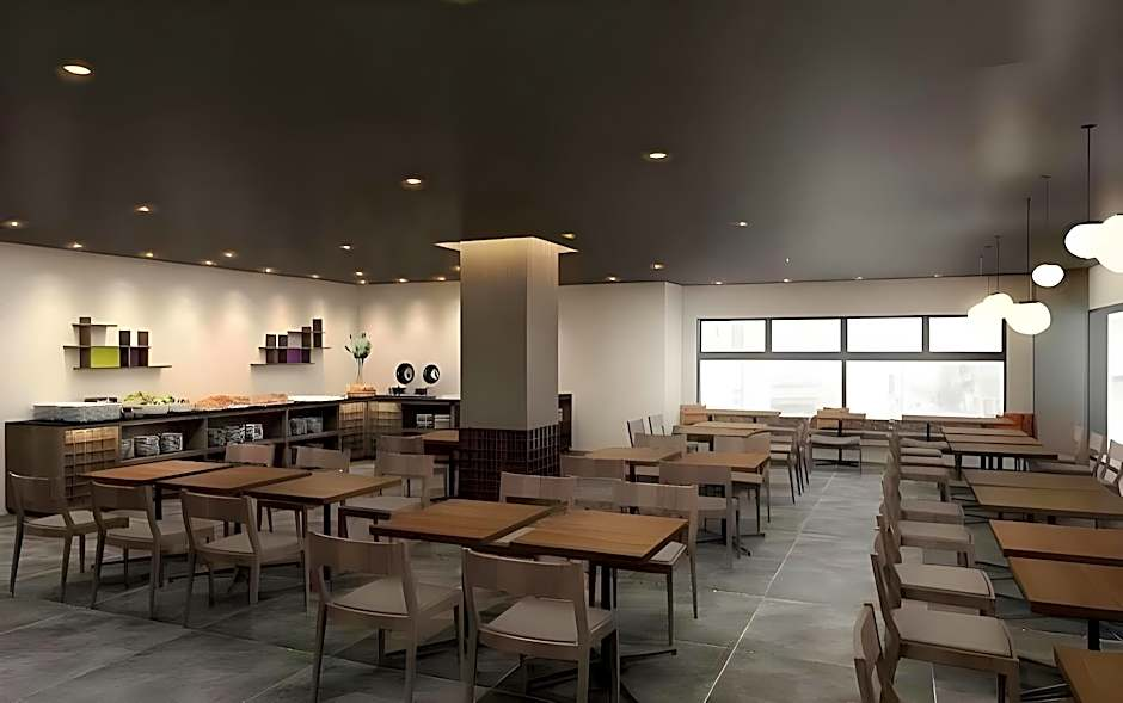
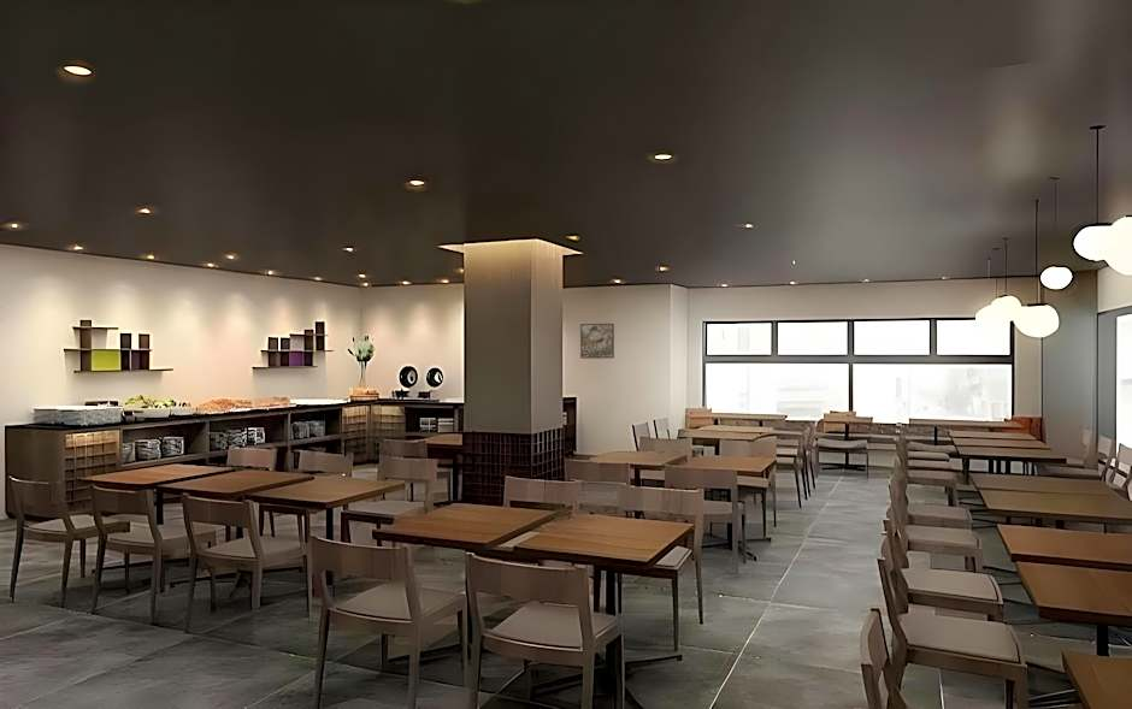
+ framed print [579,323,615,360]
